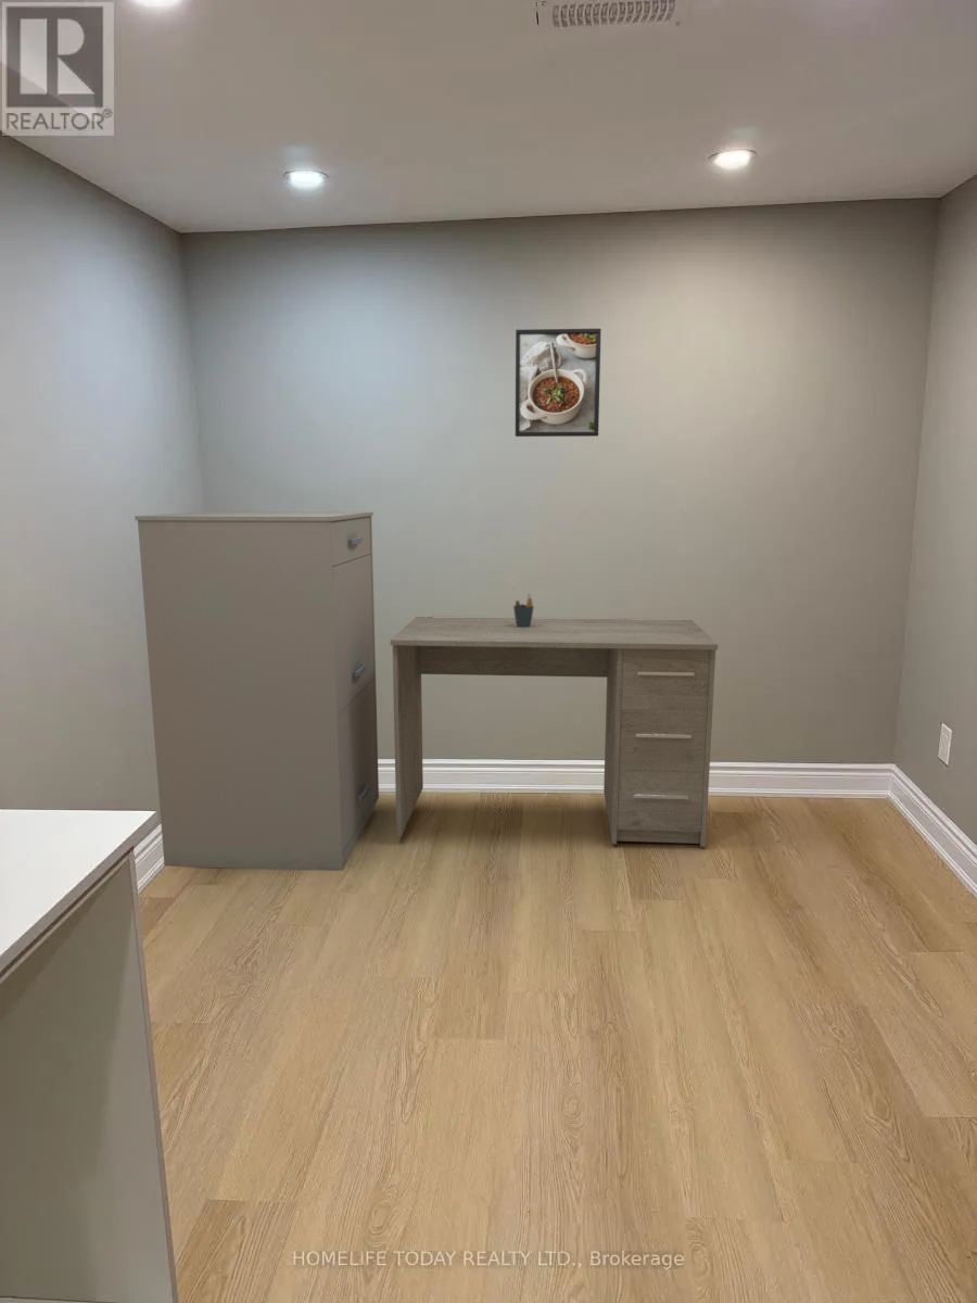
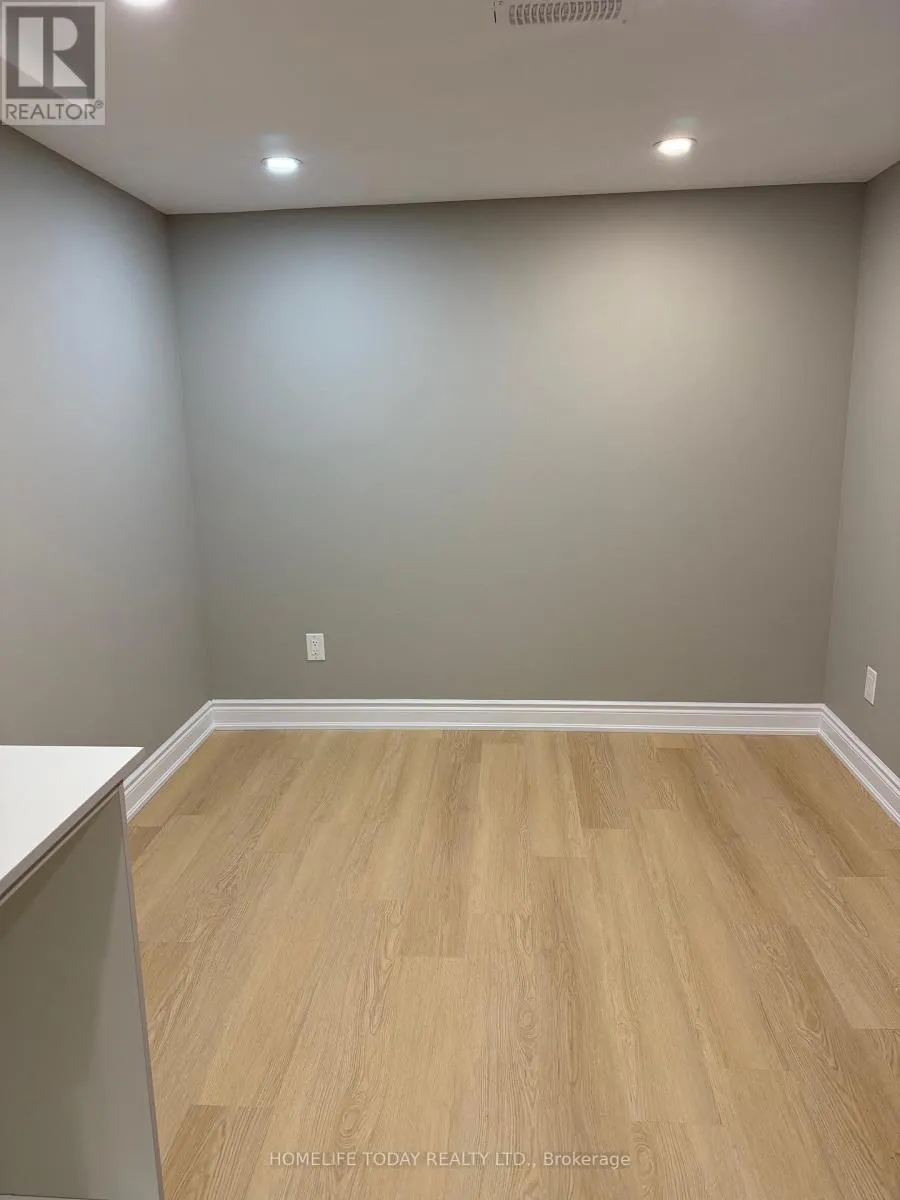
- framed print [515,328,602,438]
- desk [390,616,719,848]
- filing cabinet [134,510,380,872]
- pen holder [512,593,535,628]
